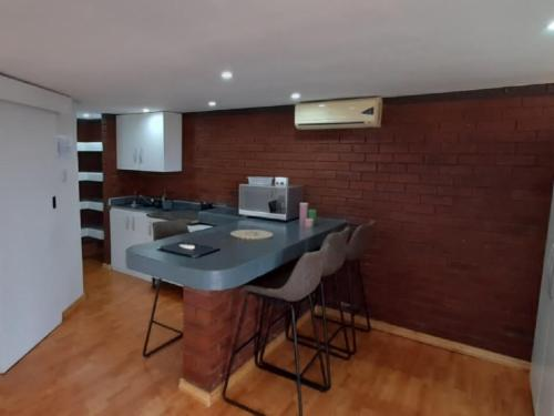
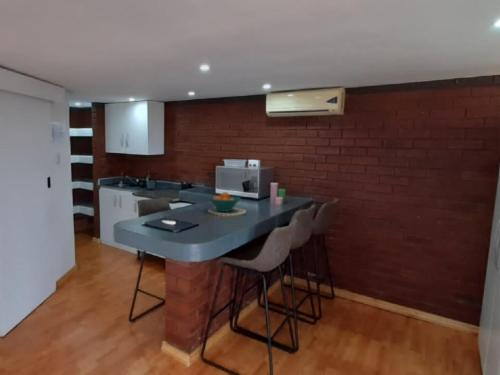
+ fruit bowl [208,191,242,213]
